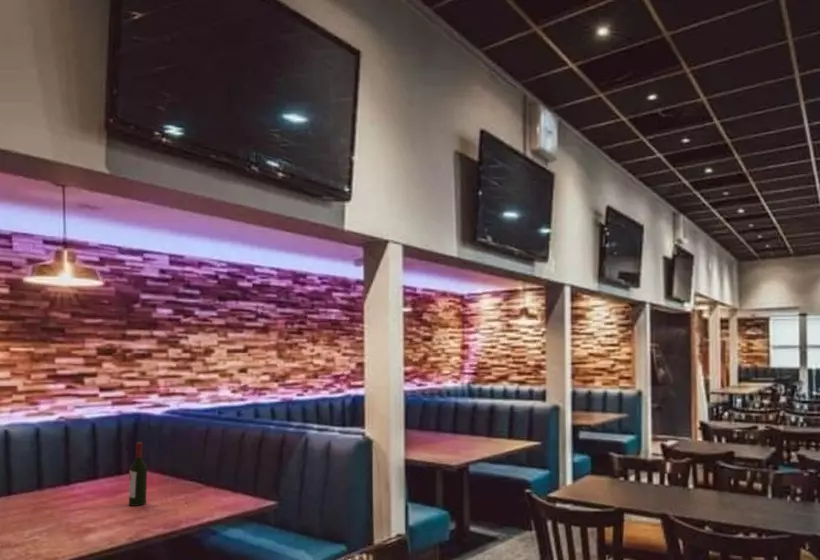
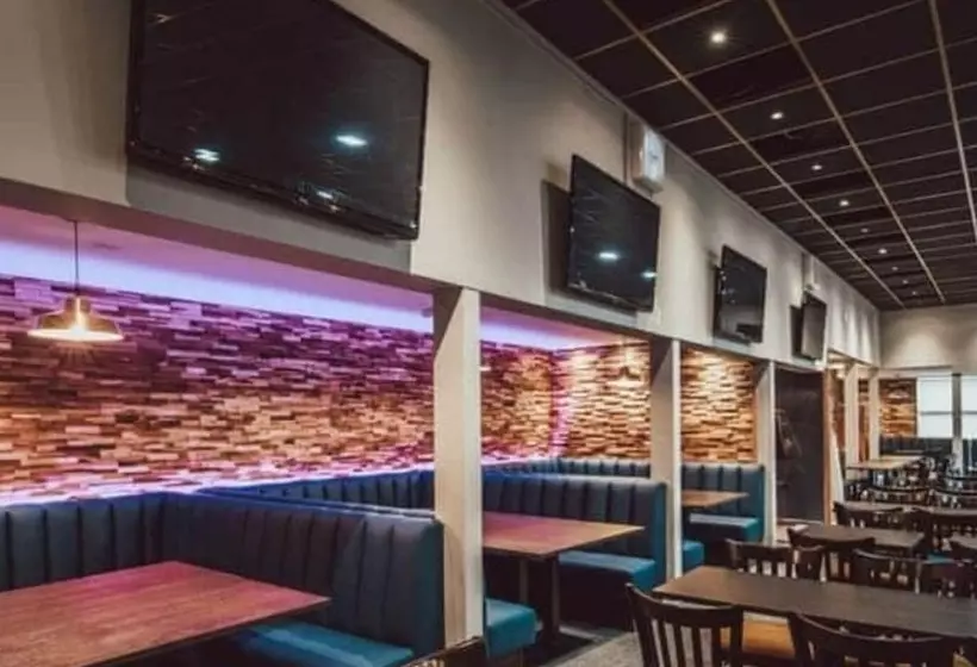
- wine bottle [128,441,148,507]
